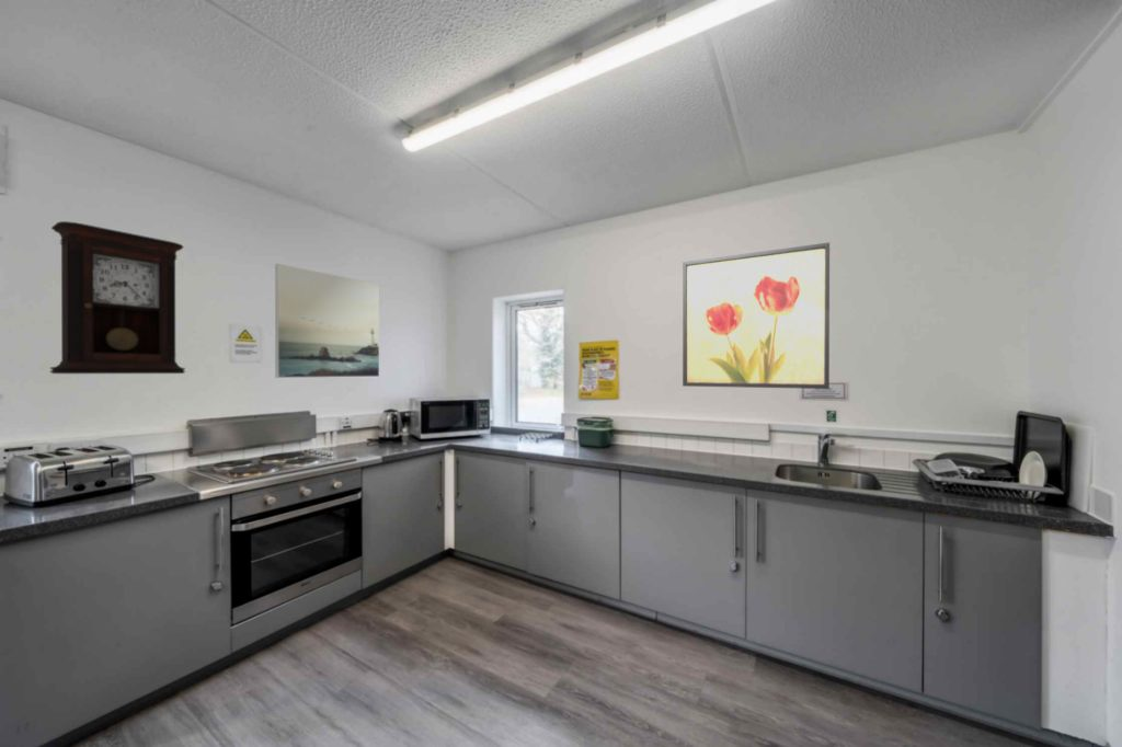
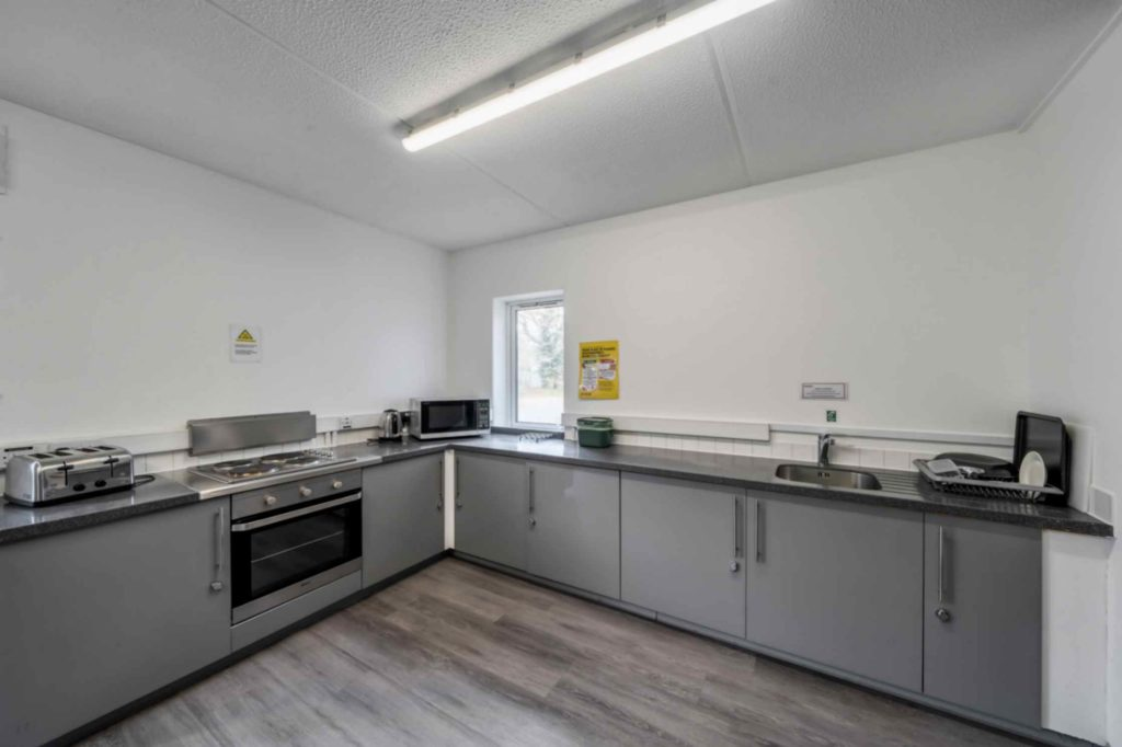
- wall art [682,241,831,390]
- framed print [274,263,380,379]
- pendulum clock [49,220,186,375]
